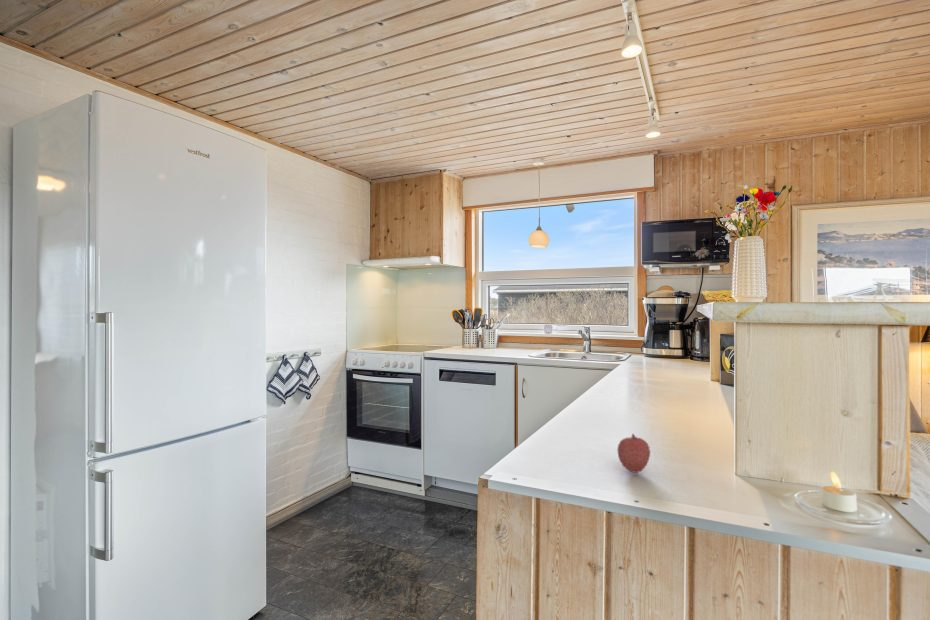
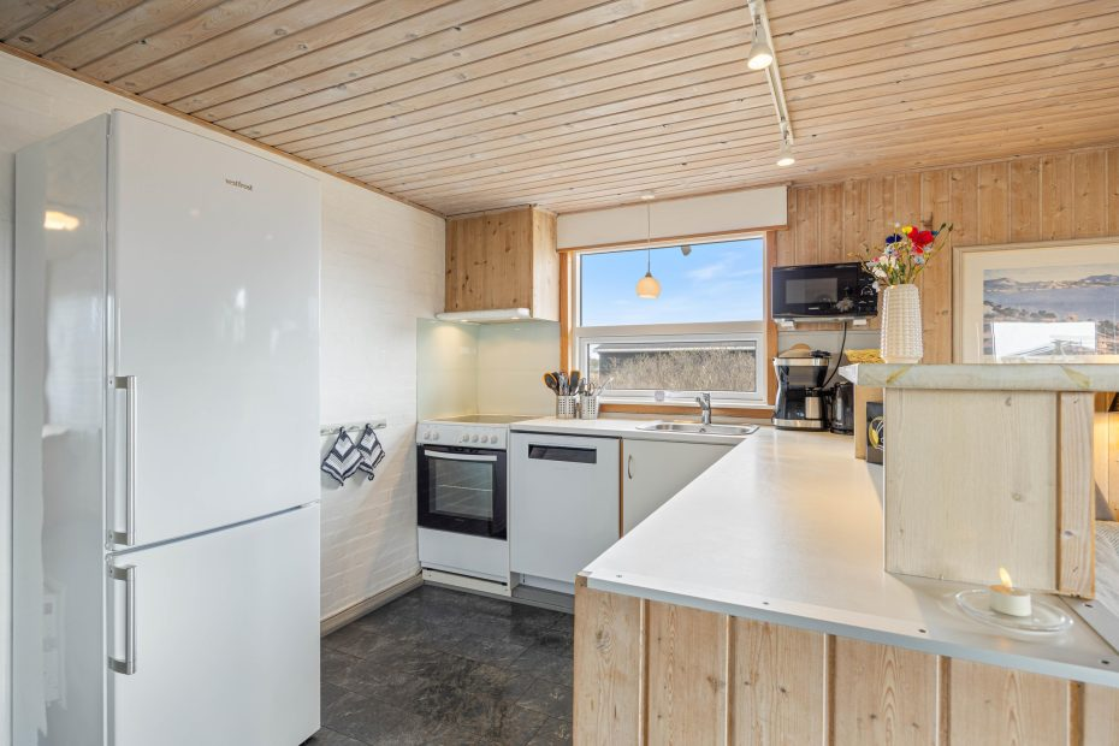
- fruit [616,433,651,474]
